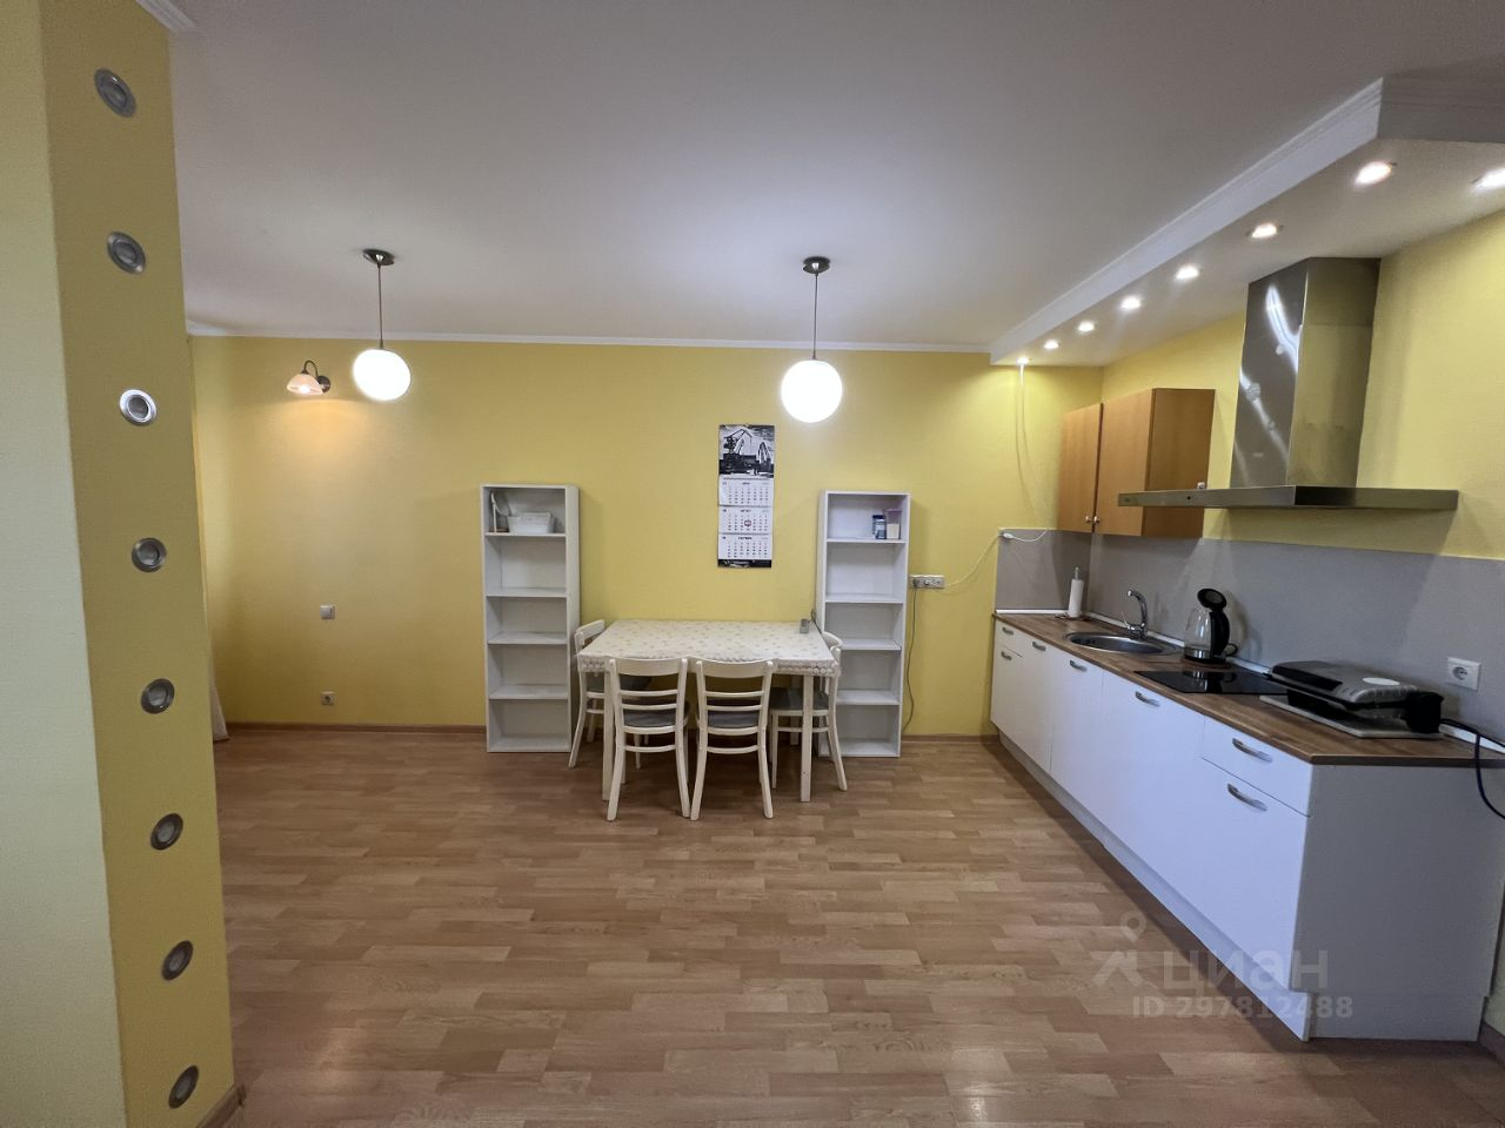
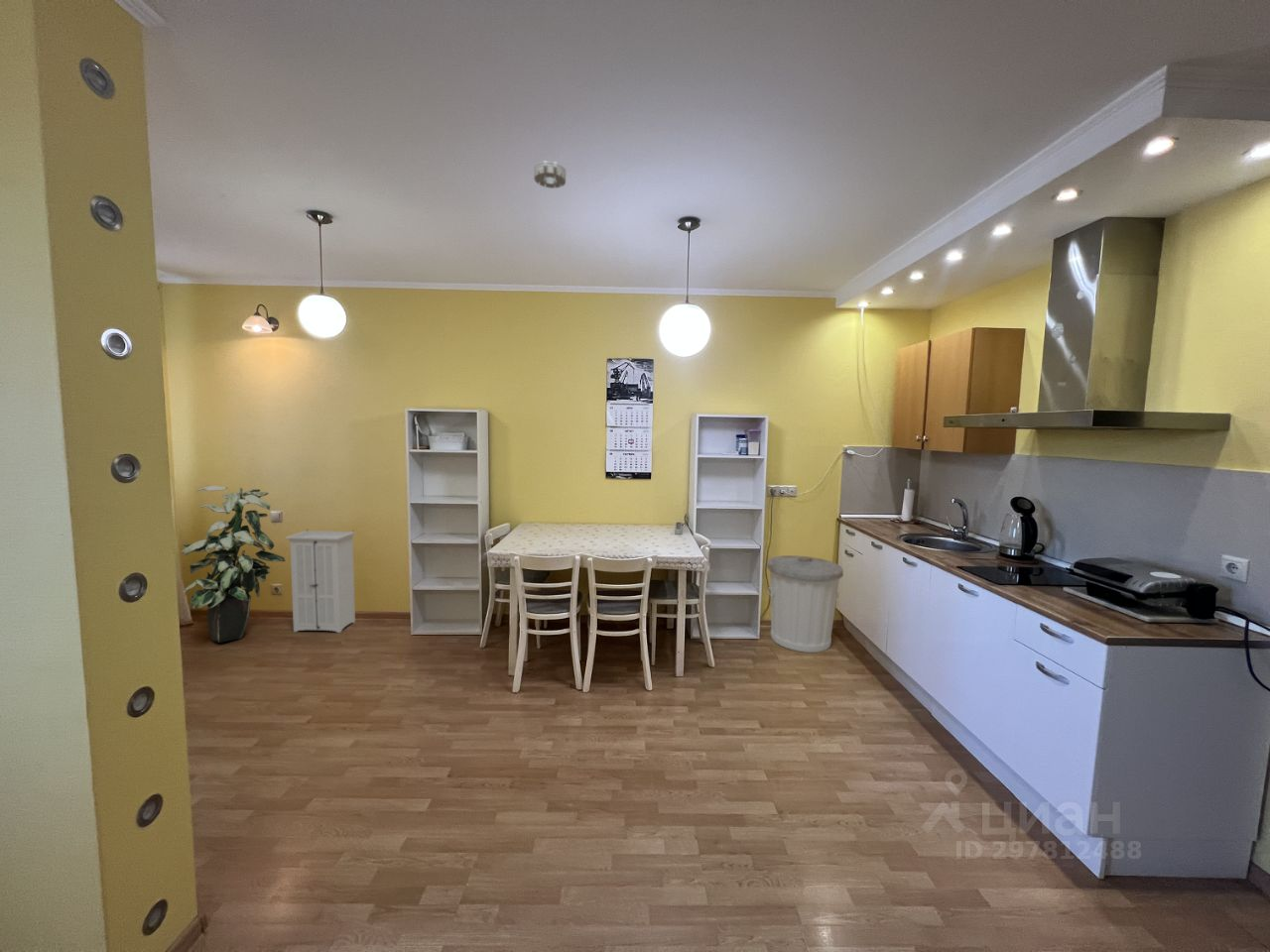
+ storage cabinet [284,530,356,634]
+ indoor plant [181,485,286,644]
+ smoke detector [533,160,567,189]
+ trash can [766,554,844,654]
